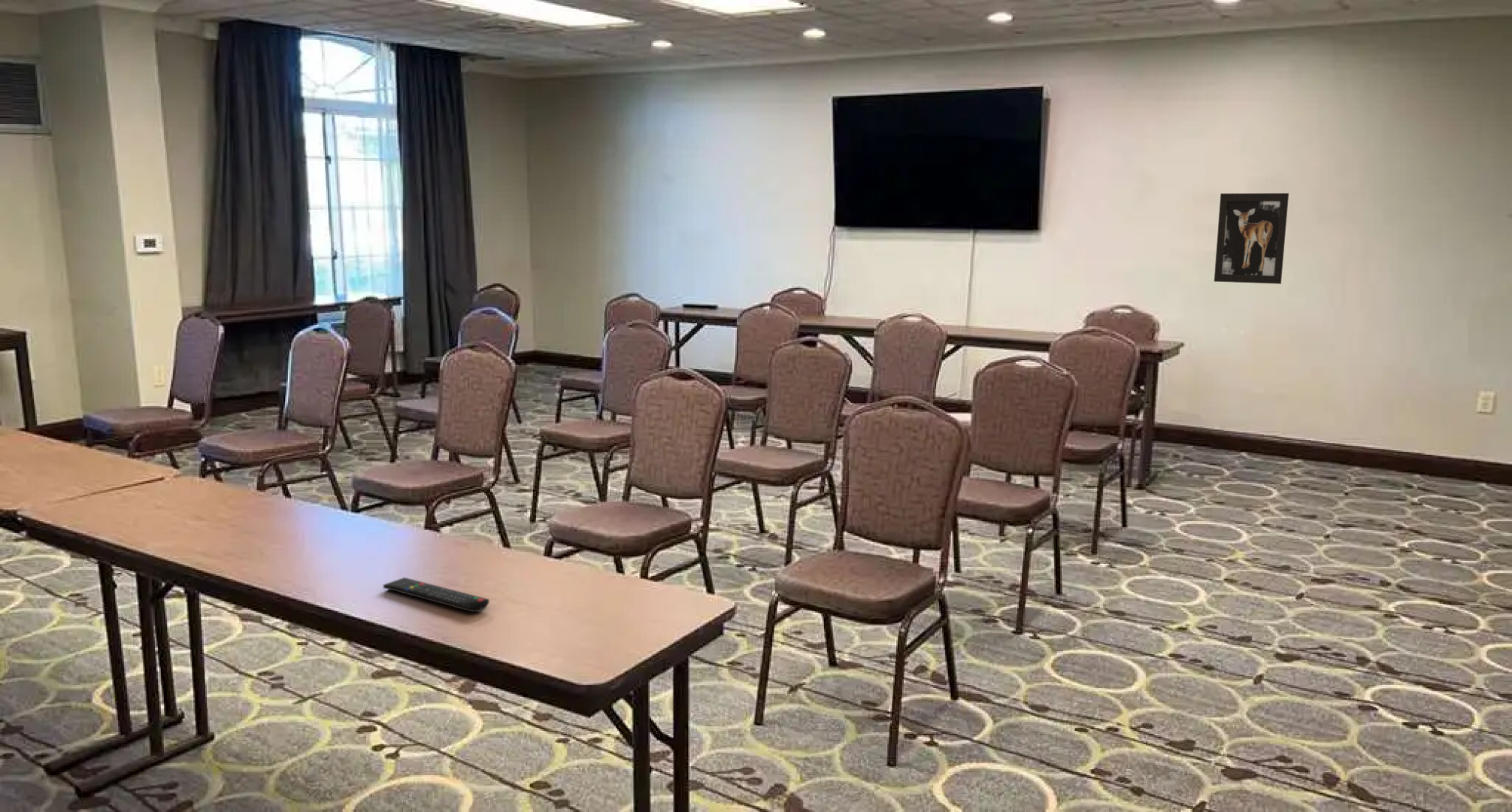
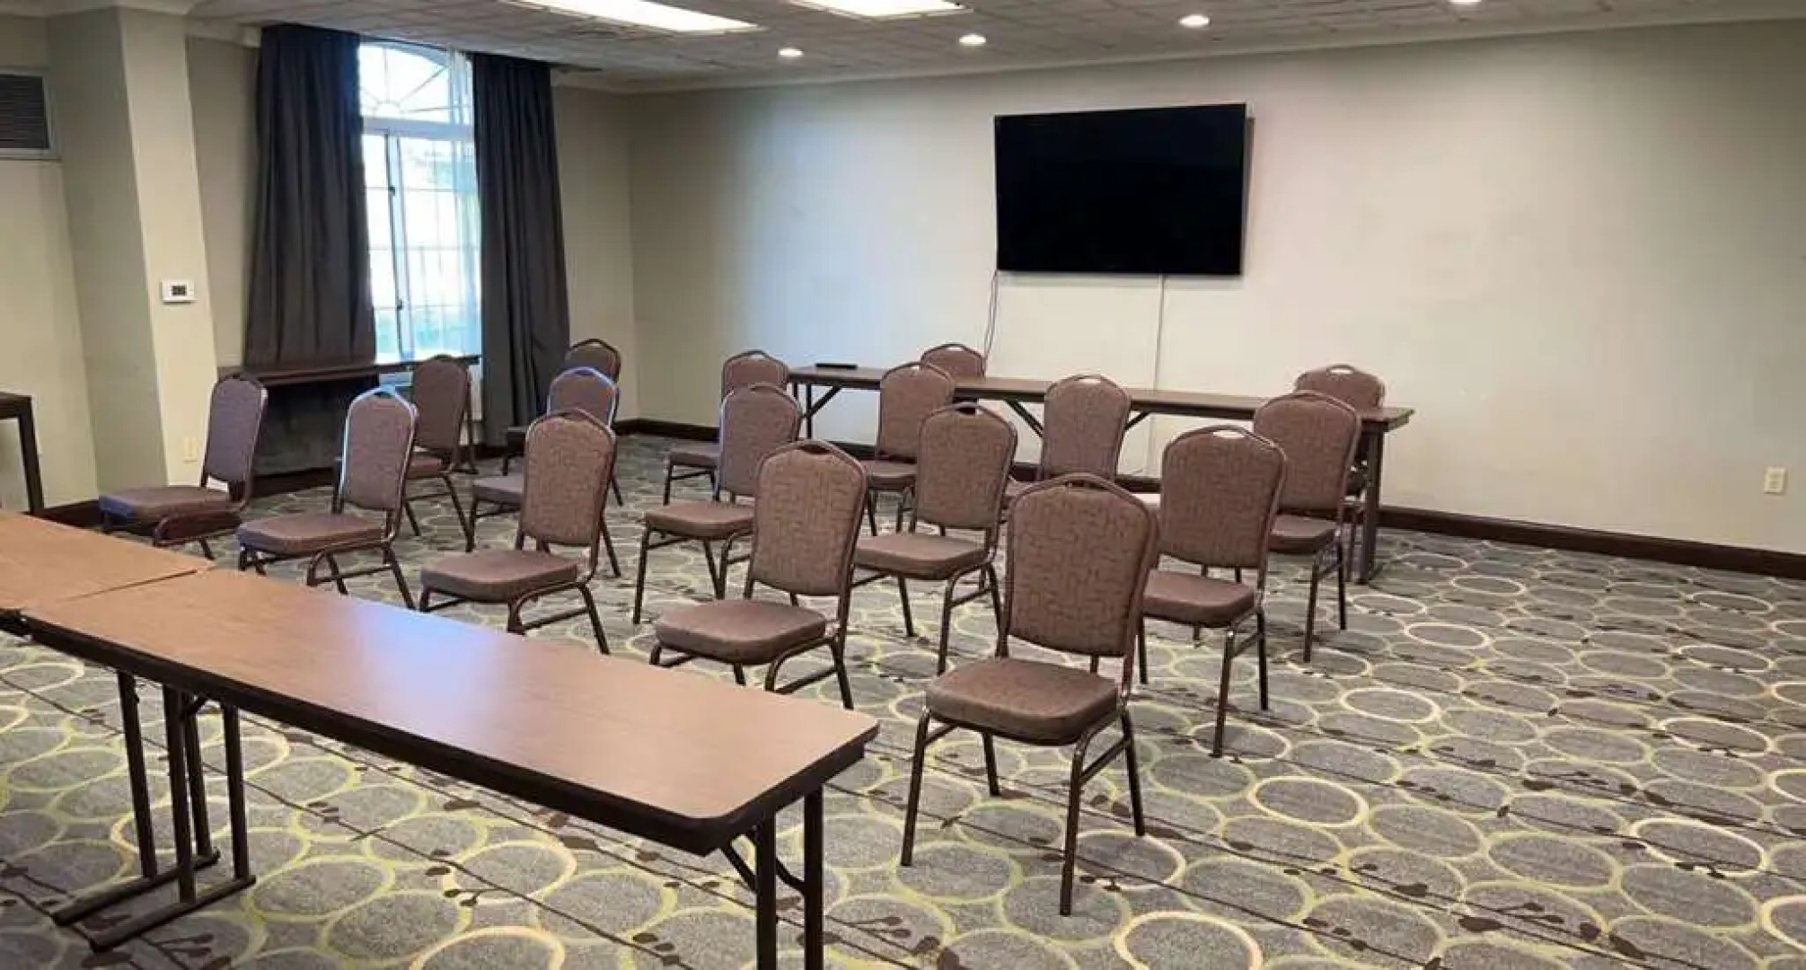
- wall art [1214,192,1289,285]
- remote control [383,577,490,613]
